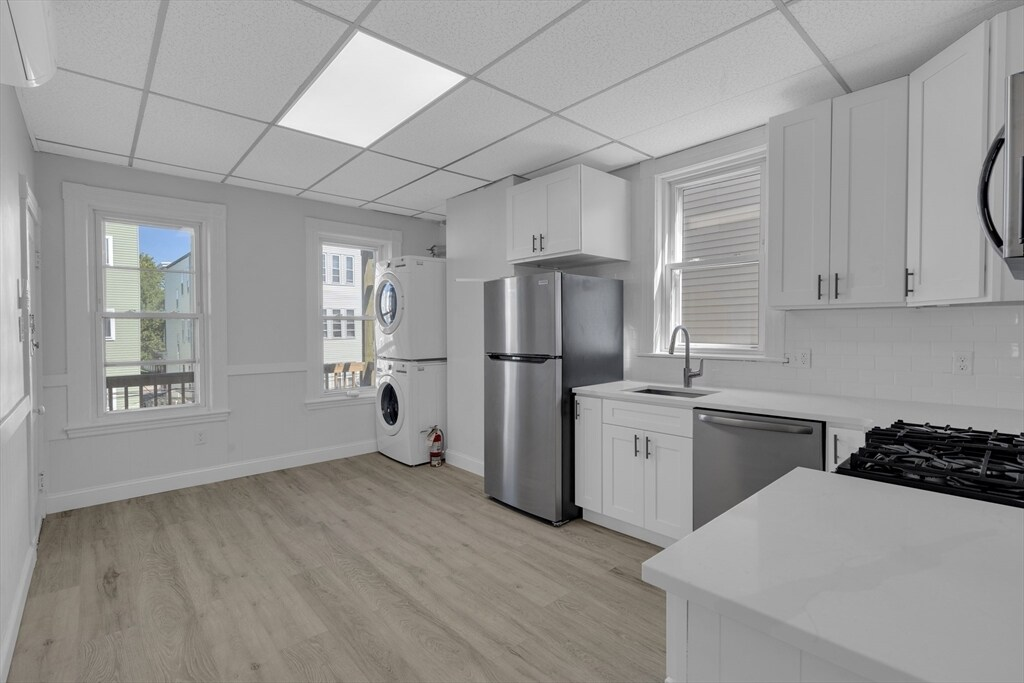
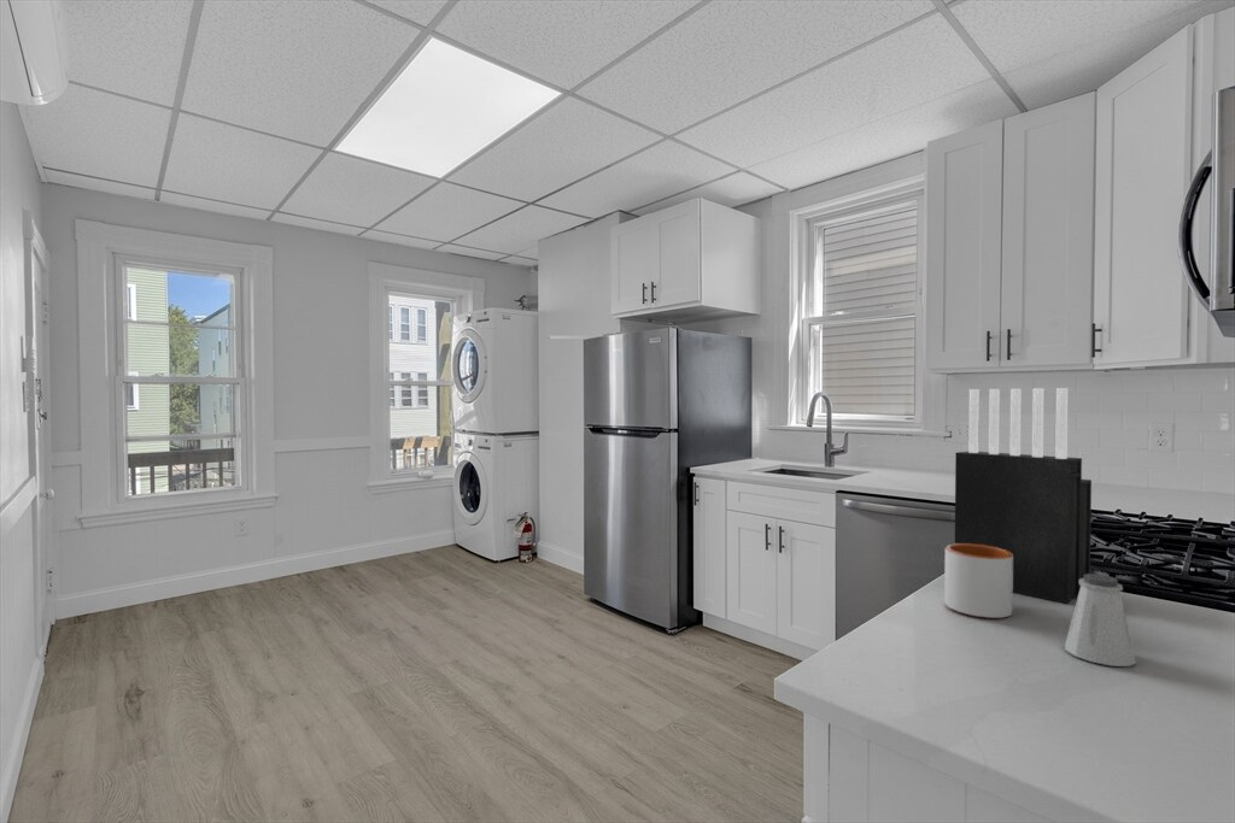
+ mug [943,542,1014,619]
+ saltshaker [1064,572,1137,668]
+ knife block [954,387,1093,605]
